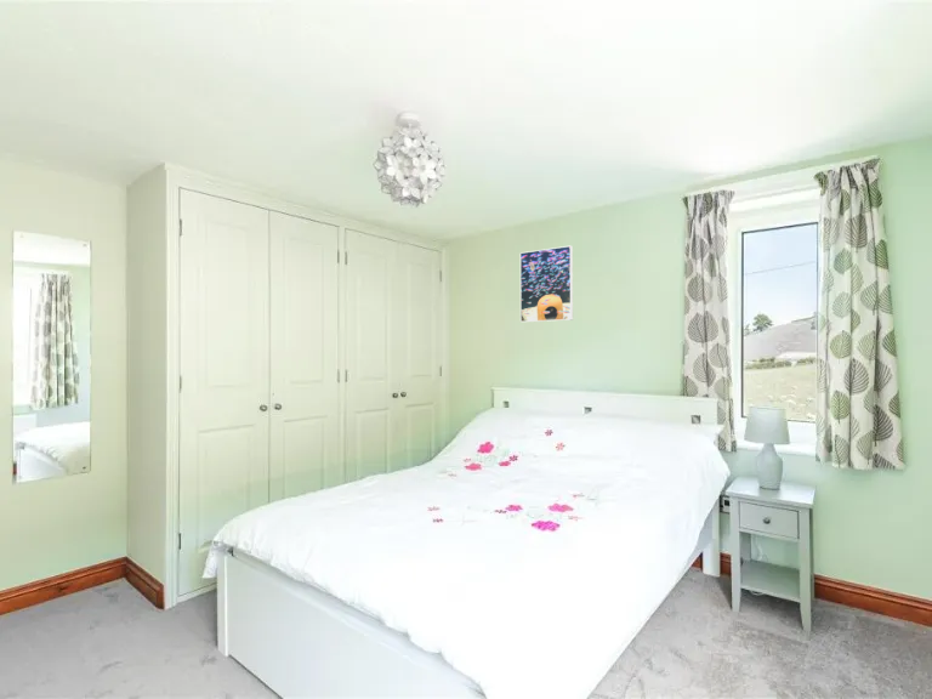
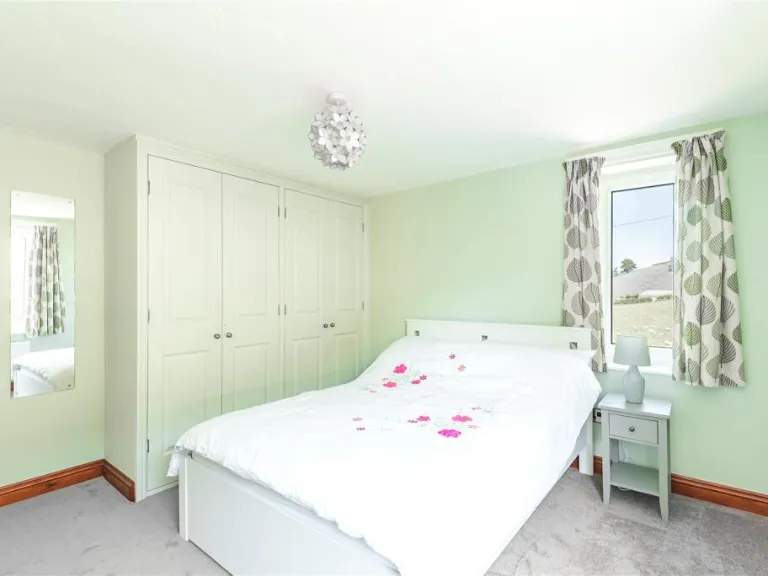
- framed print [519,244,574,323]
